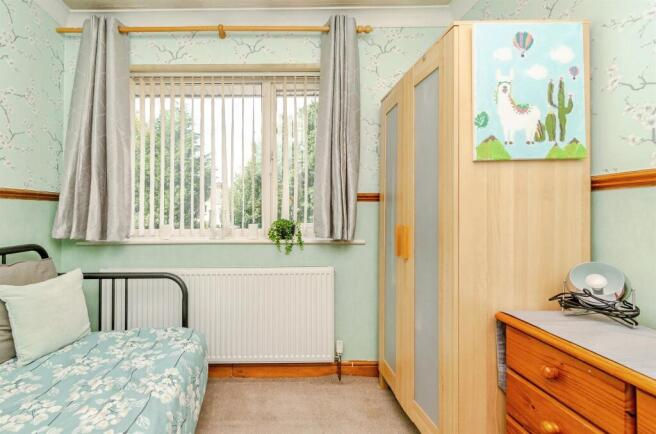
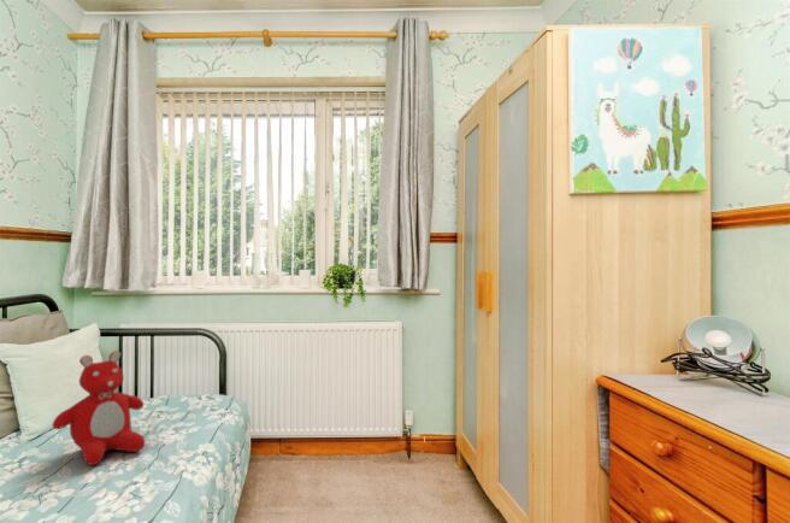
+ teddy bear [52,349,146,466]
